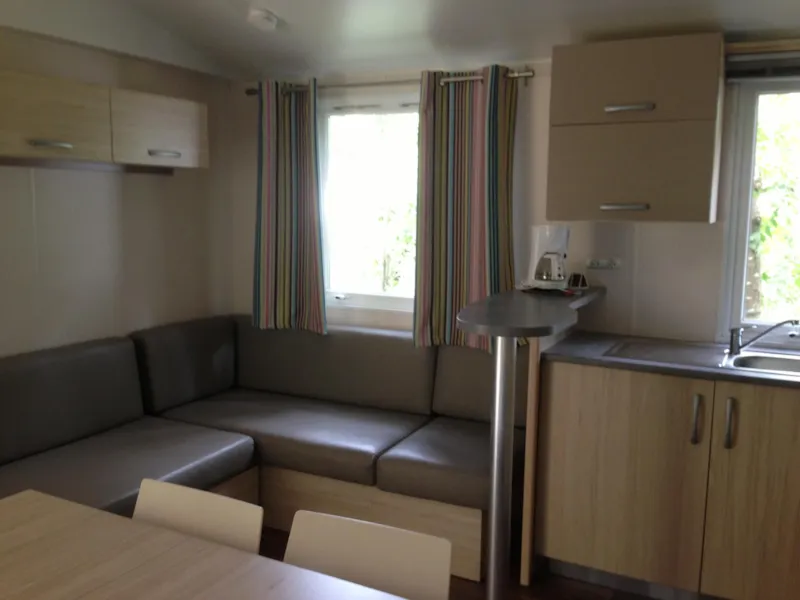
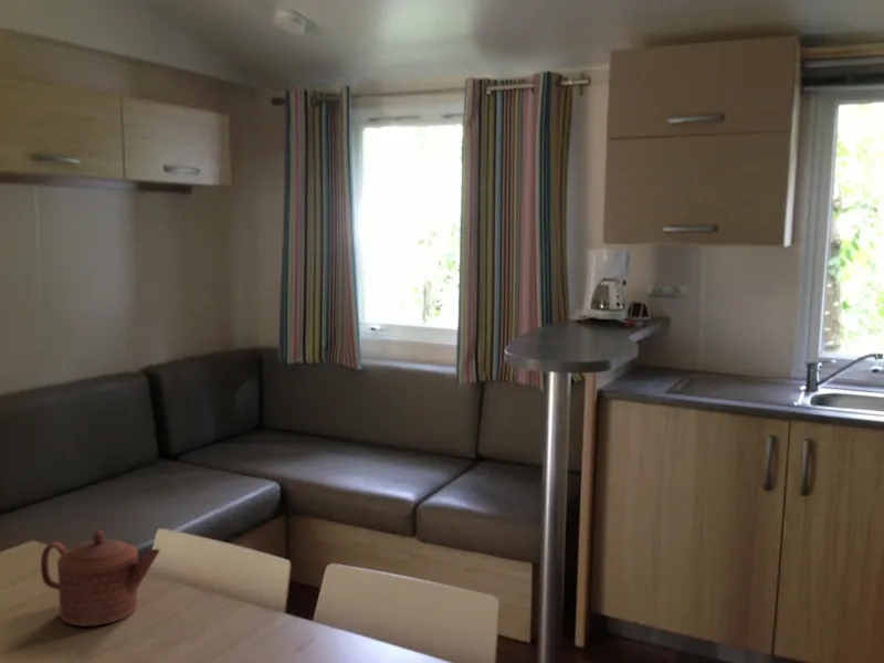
+ teapot [40,529,161,627]
